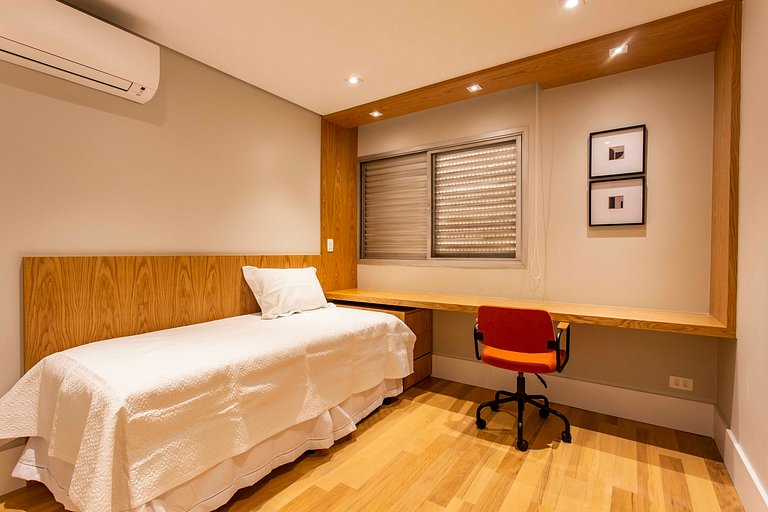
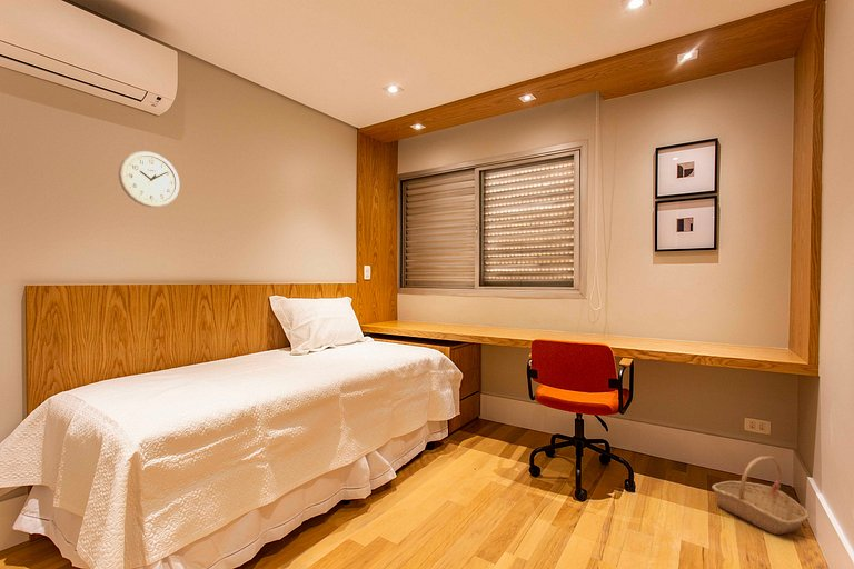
+ basket [711,455,811,536]
+ wall clock [118,150,181,209]
